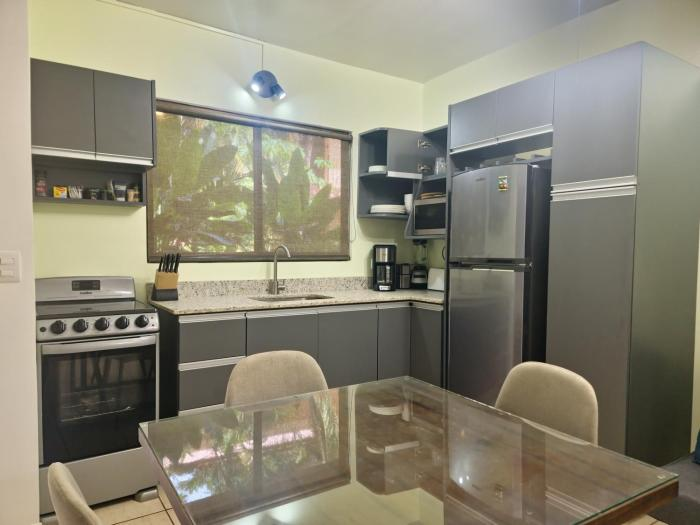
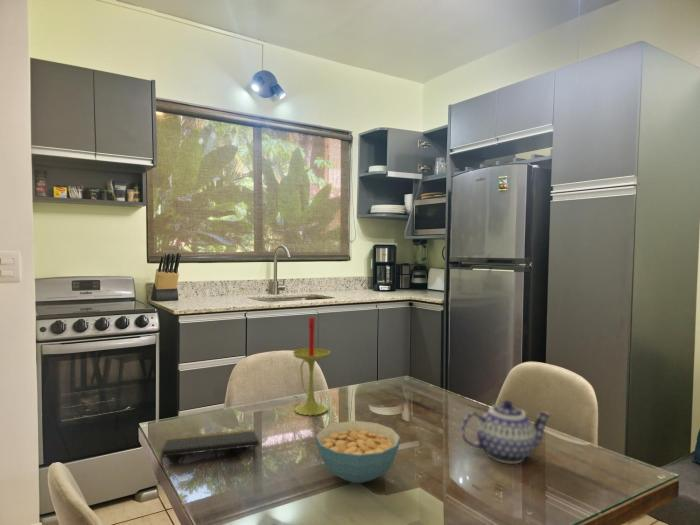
+ candle [292,316,331,417]
+ teapot [460,399,552,465]
+ notepad [161,428,263,459]
+ cereal bowl [315,420,401,484]
